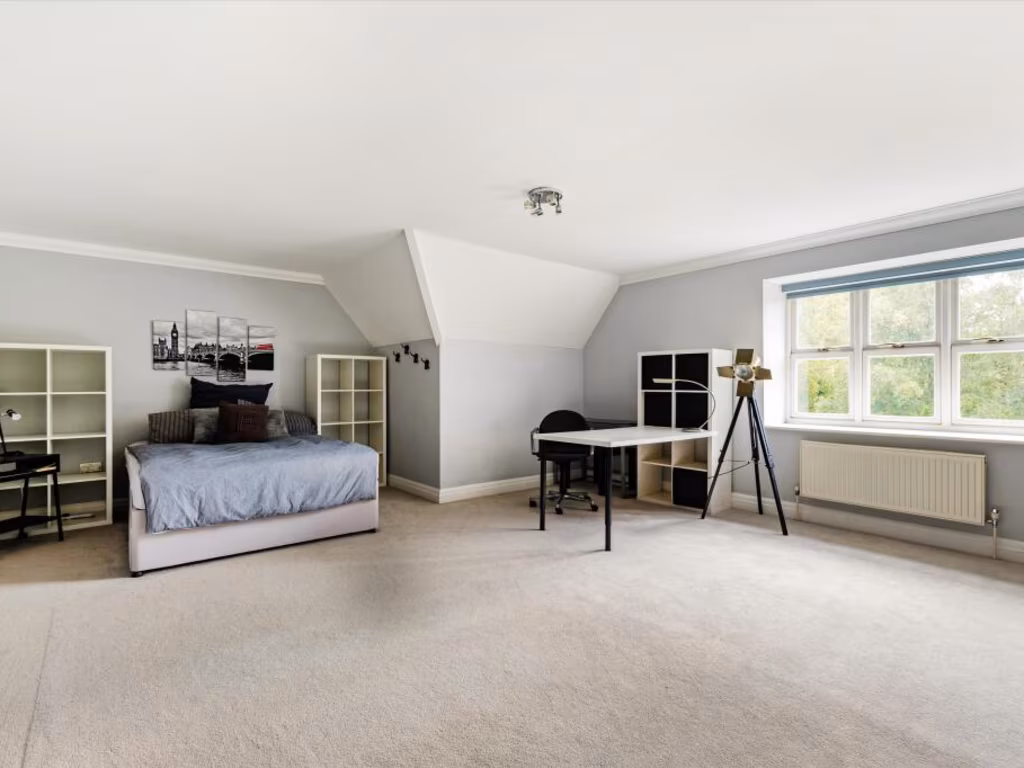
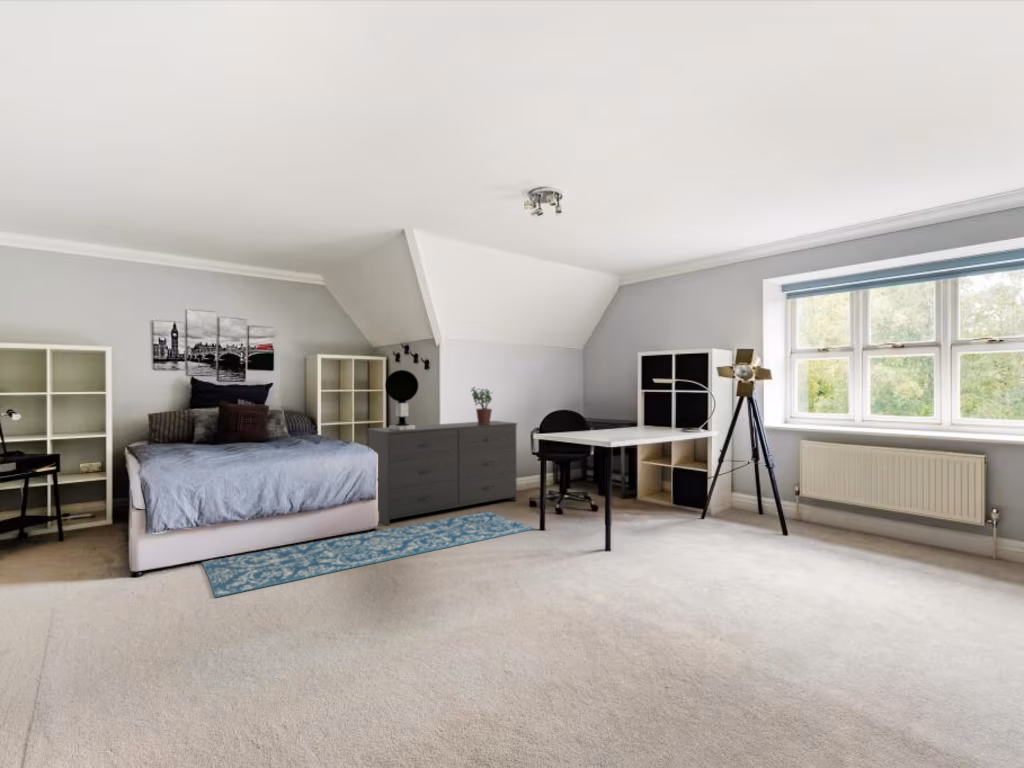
+ rug [201,510,535,598]
+ dresser [366,420,518,527]
+ potted plant [469,386,494,424]
+ table lamp [384,369,420,430]
